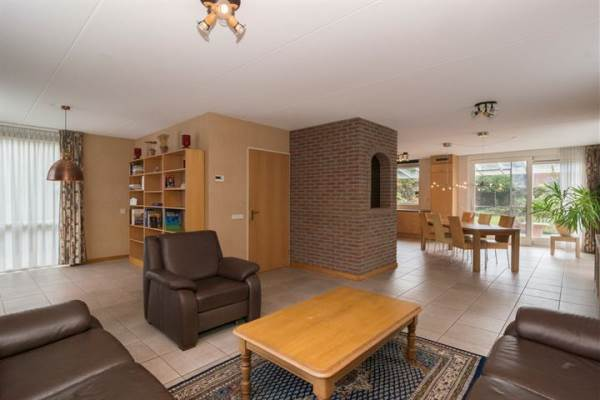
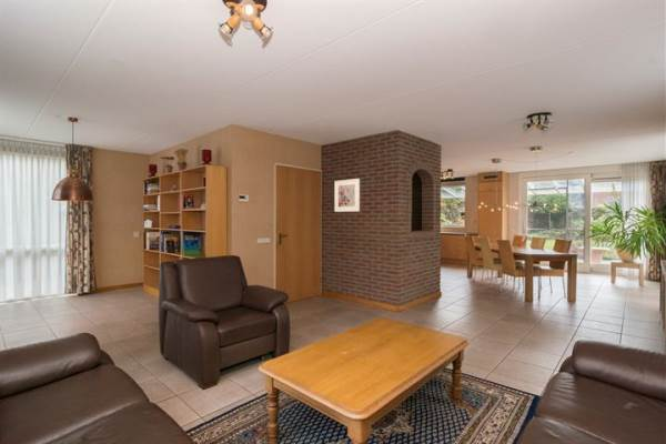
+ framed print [333,178,361,213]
